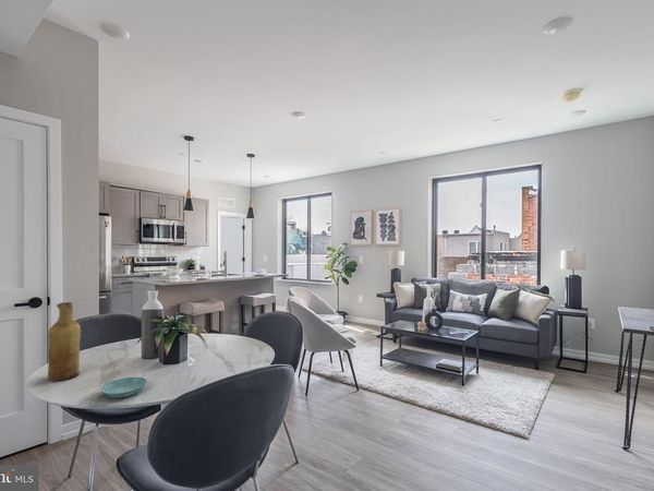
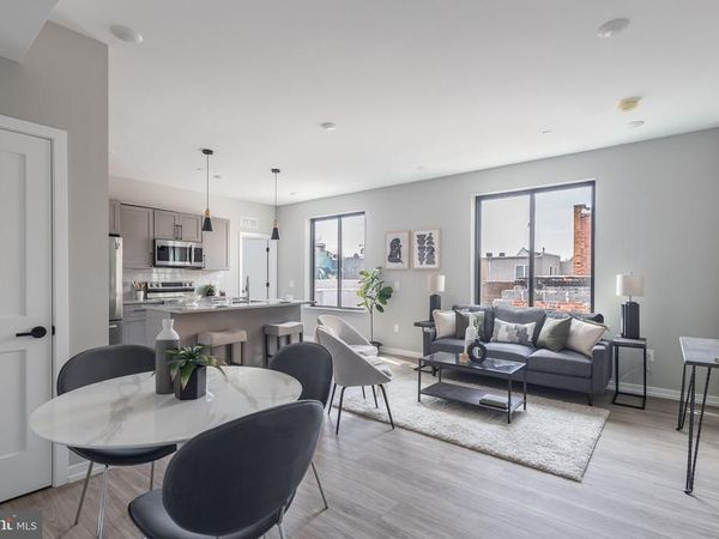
- vase [47,301,82,382]
- saucer [100,376,148,399]
